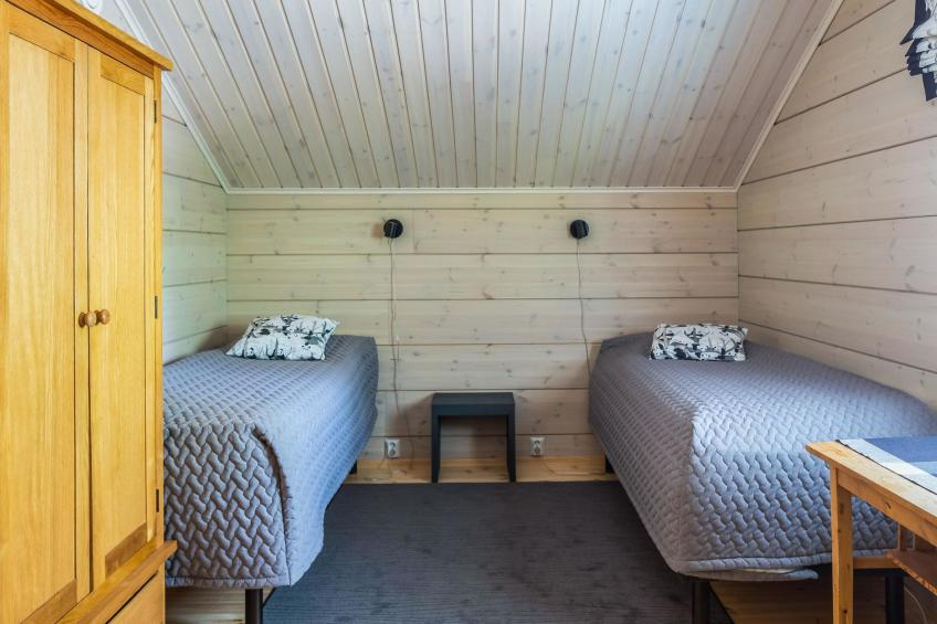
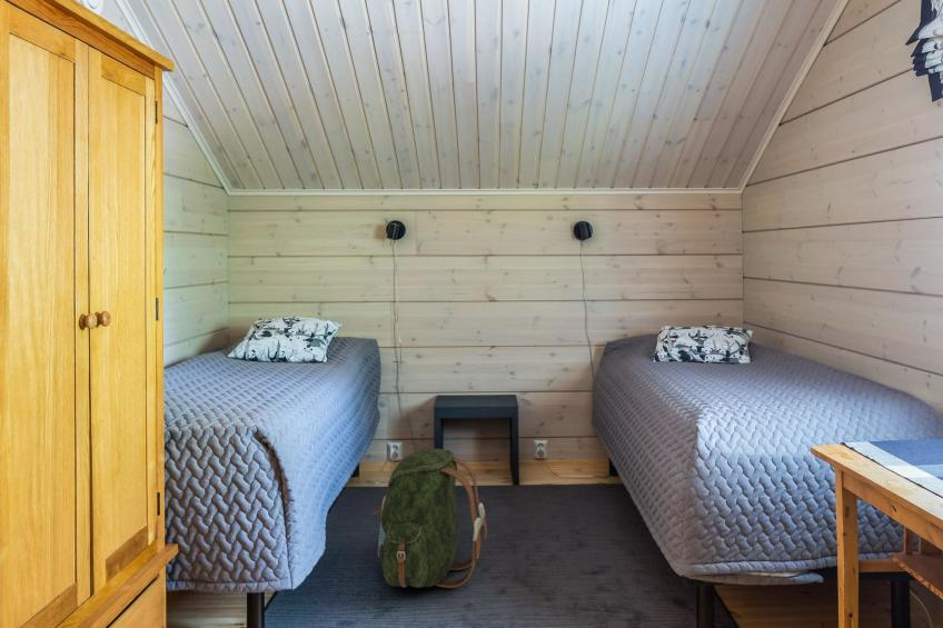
+ backpack [371,448,488,589]
